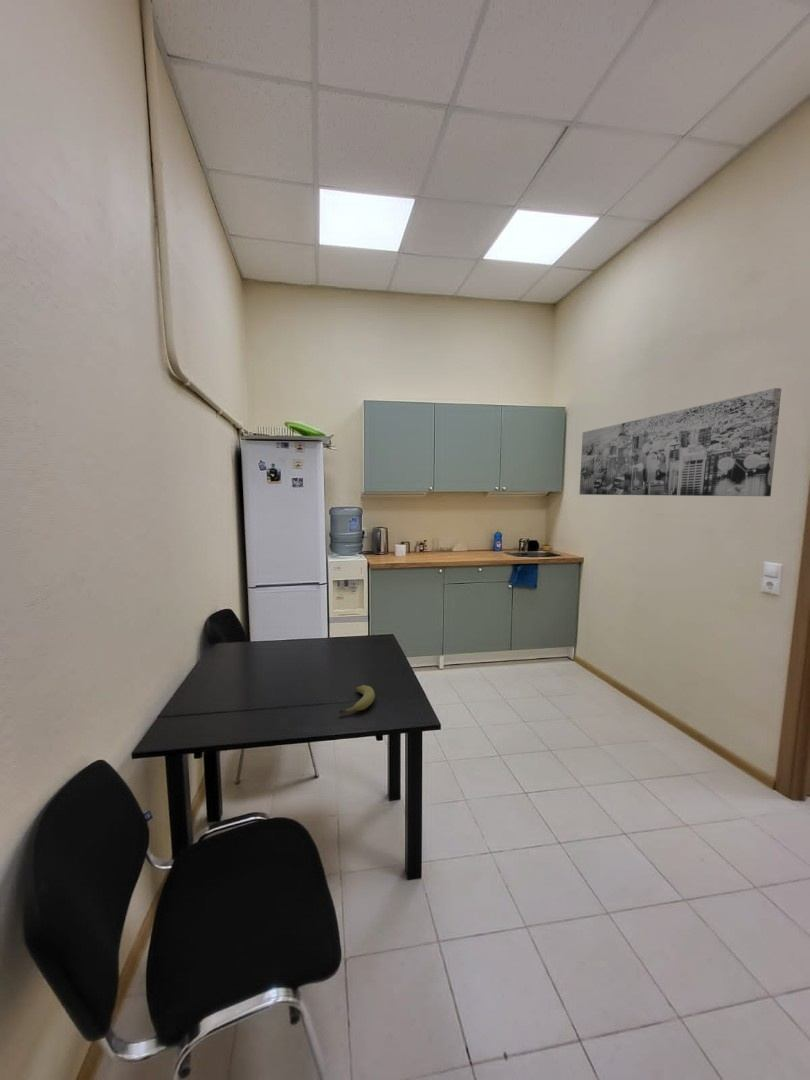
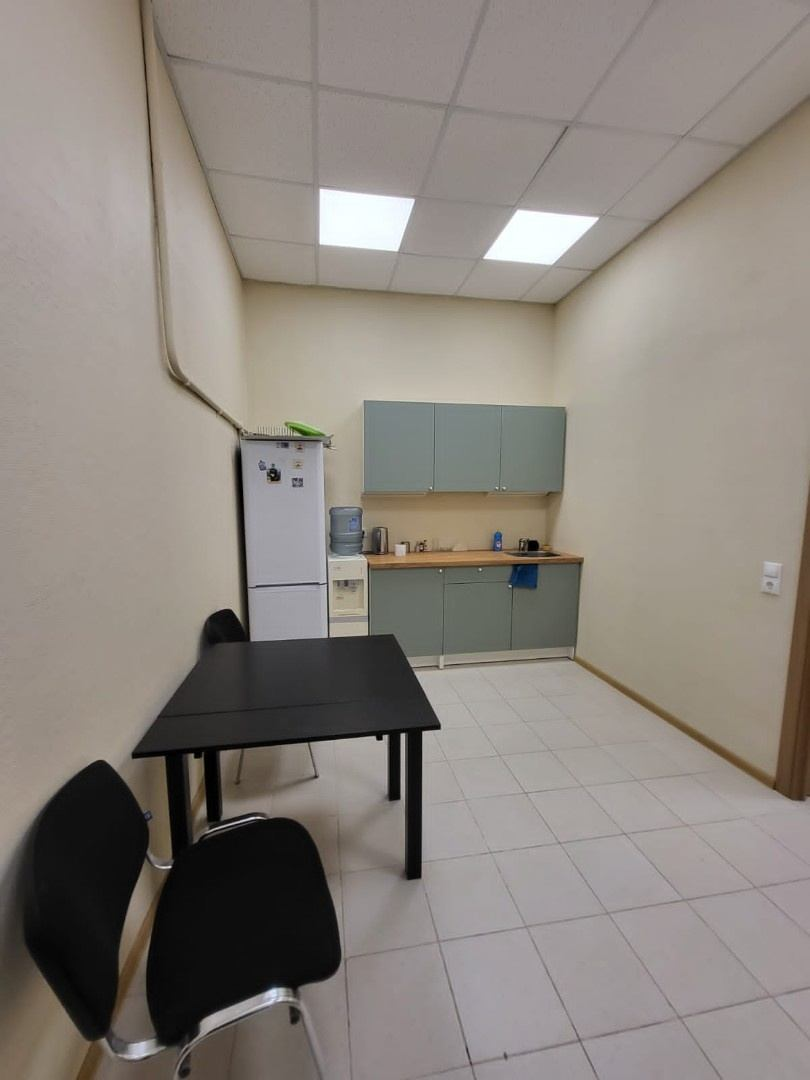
- wall art [578,387,782,497]
- fruit [338,684,376,715]
